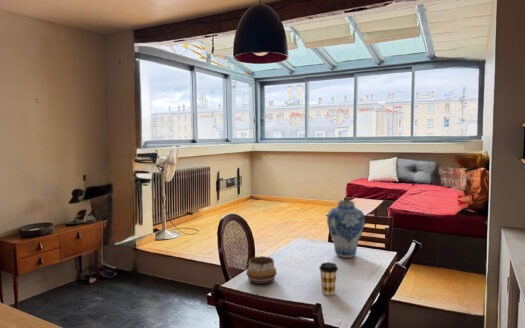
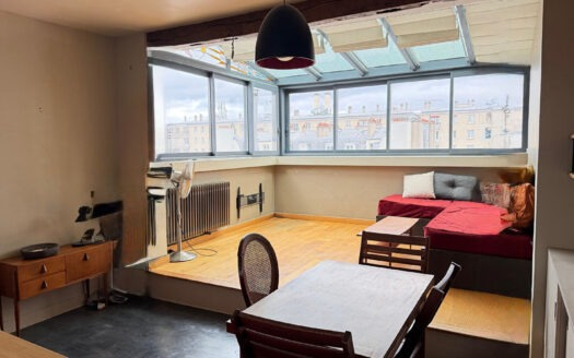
- coffee cup [318,262,339,296]
- decorative bowl [245,255,278,285]
- vase [326,199,365,259]
